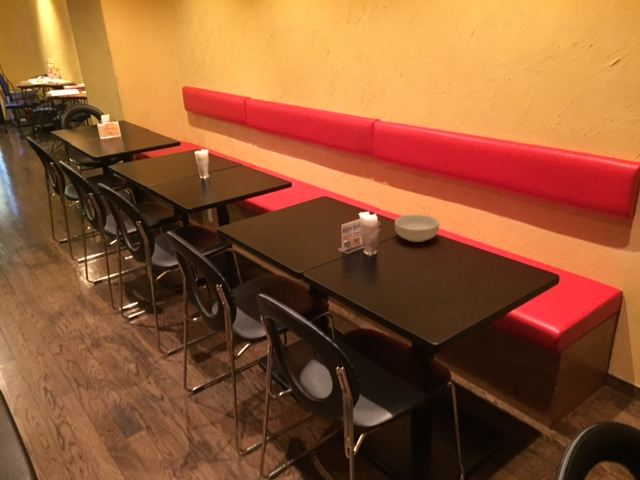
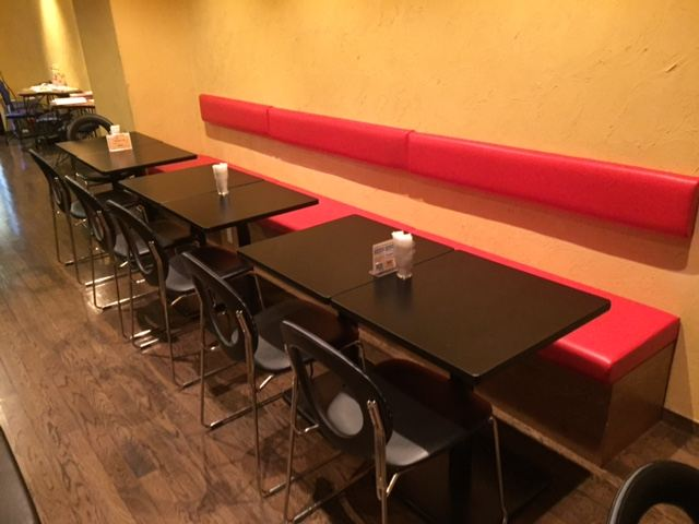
- cereal bowl [394,214,440,243]
